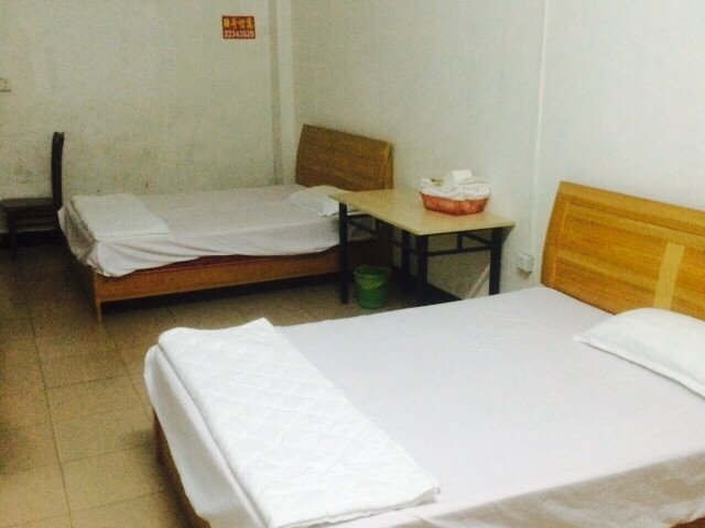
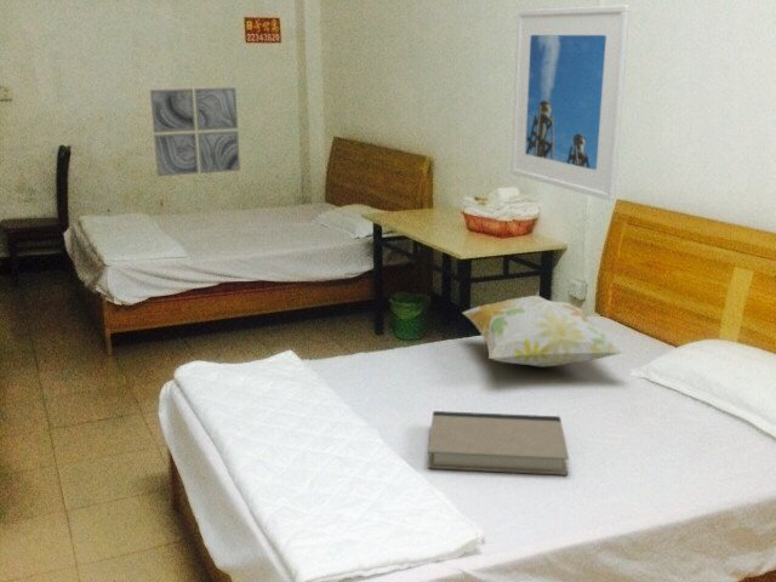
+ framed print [510,4,630,201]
+ book [427,410,570,477]
+ wall art [149,86,241,177]
+ decorative pillow [461,295,624,369]
